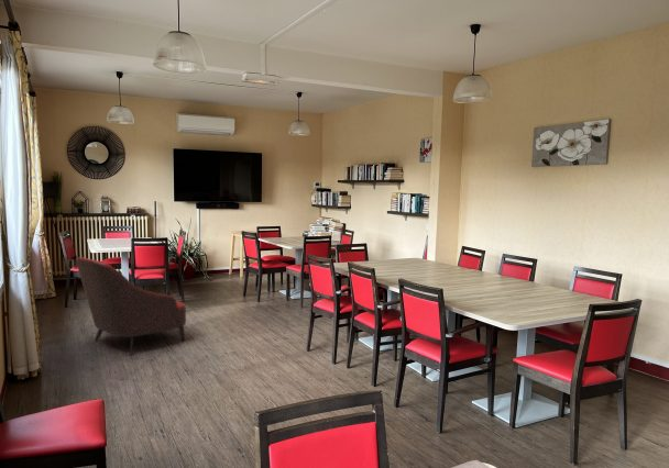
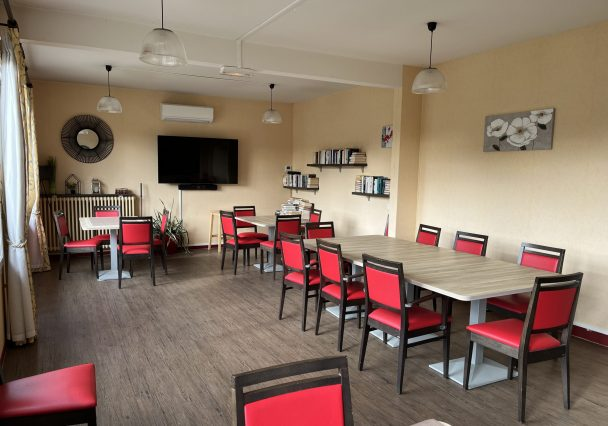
- armchair [75,256,187,356]
